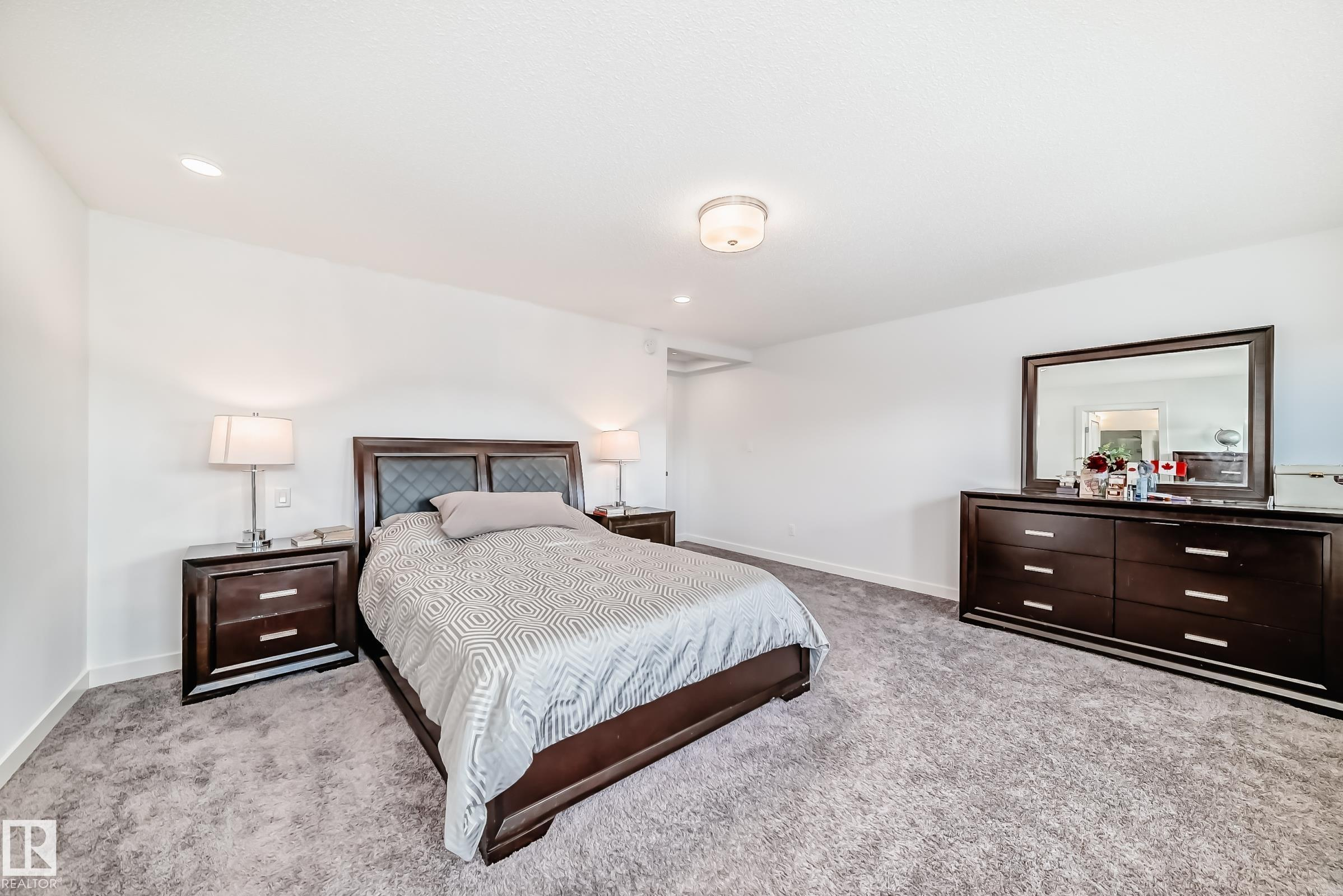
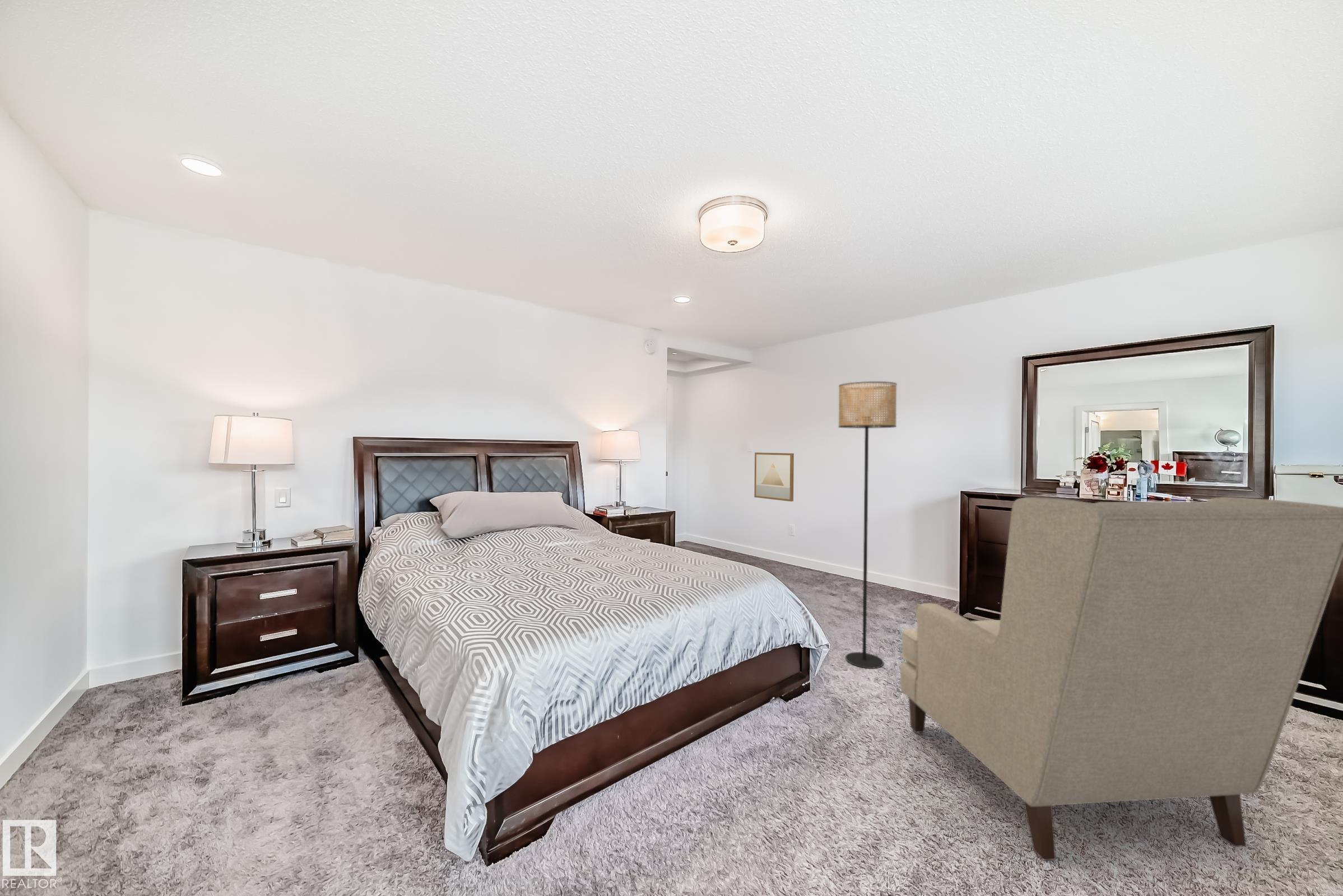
+ floor lamp [838,381,898,669]
+ wall art [754,452,794,502]
+ chair [900,497,1343,861]
